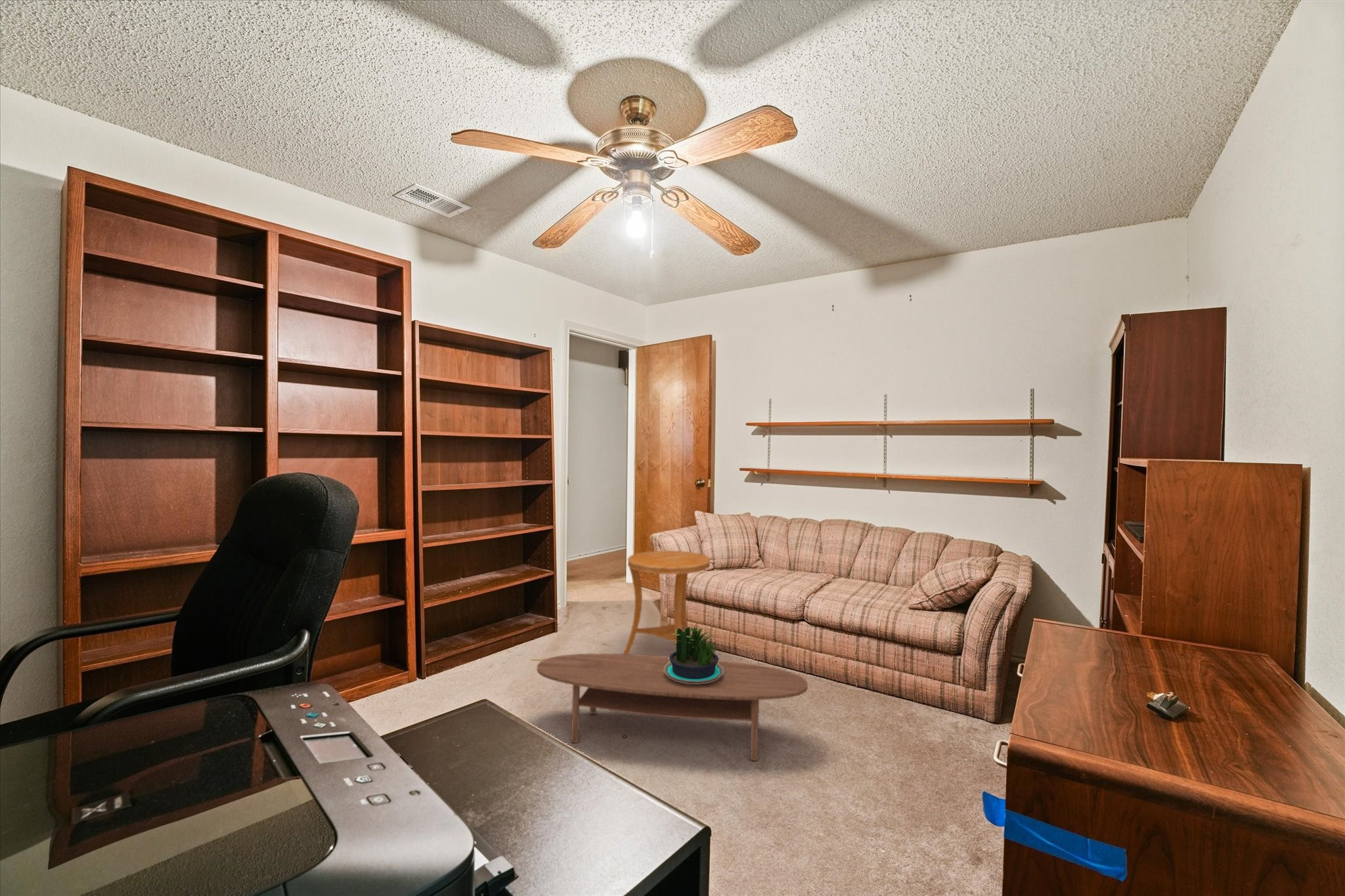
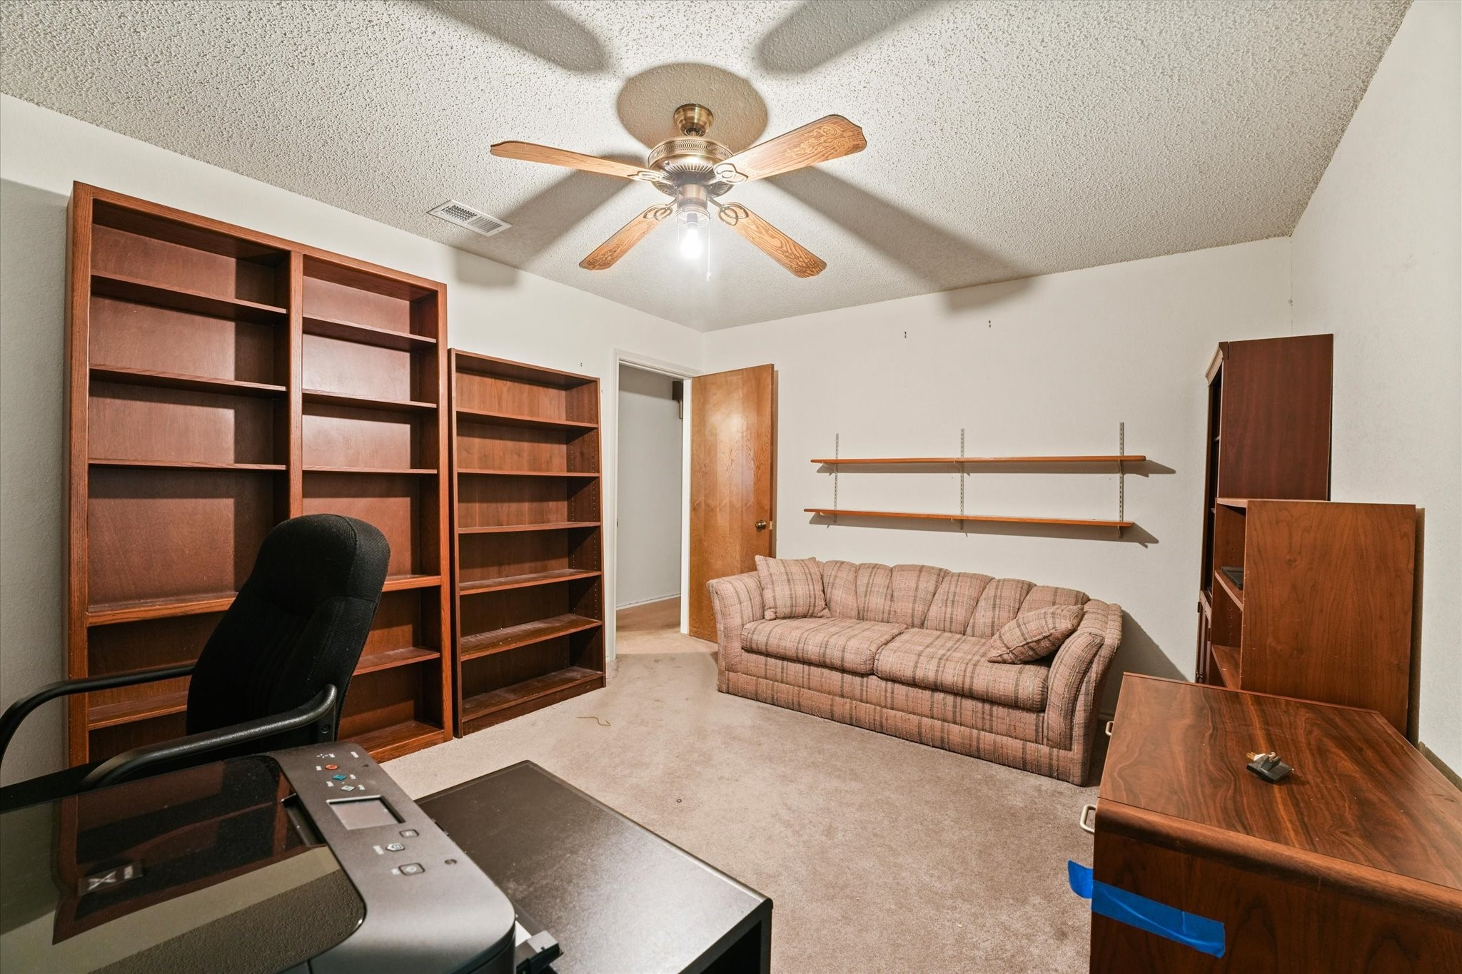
- coffee table [537,653,808,761]
- potted plant [664,626,723,683]
- side table [623,550,711,654]
